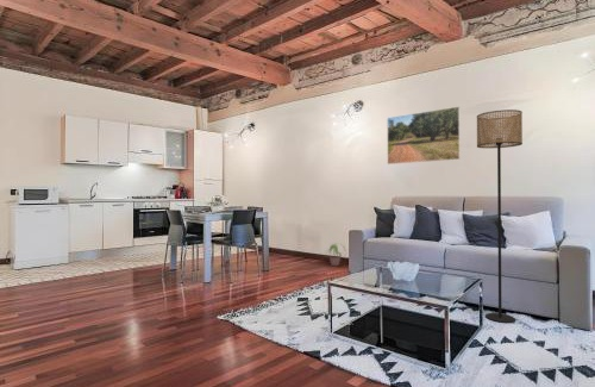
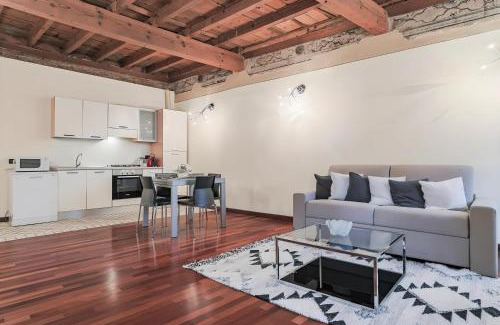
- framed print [386,105,462,166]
- floor lamp [476,108,524,324]
- potted plant [324,242,346,267]
